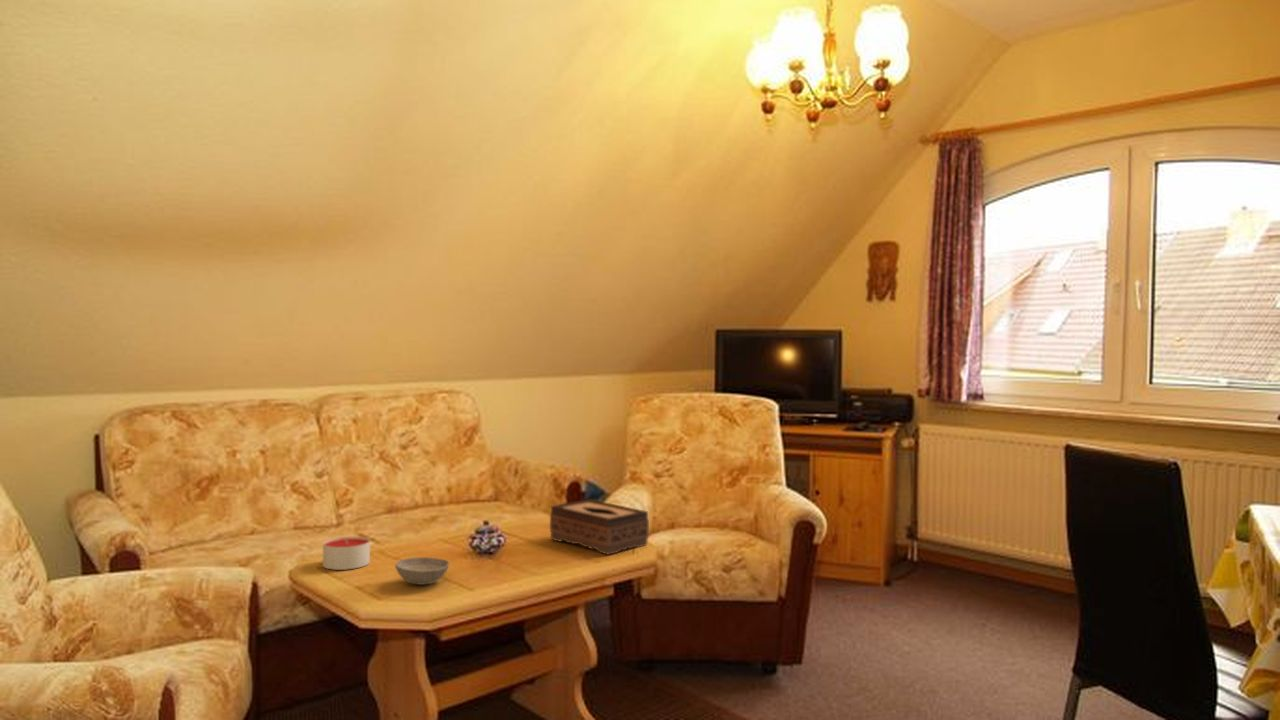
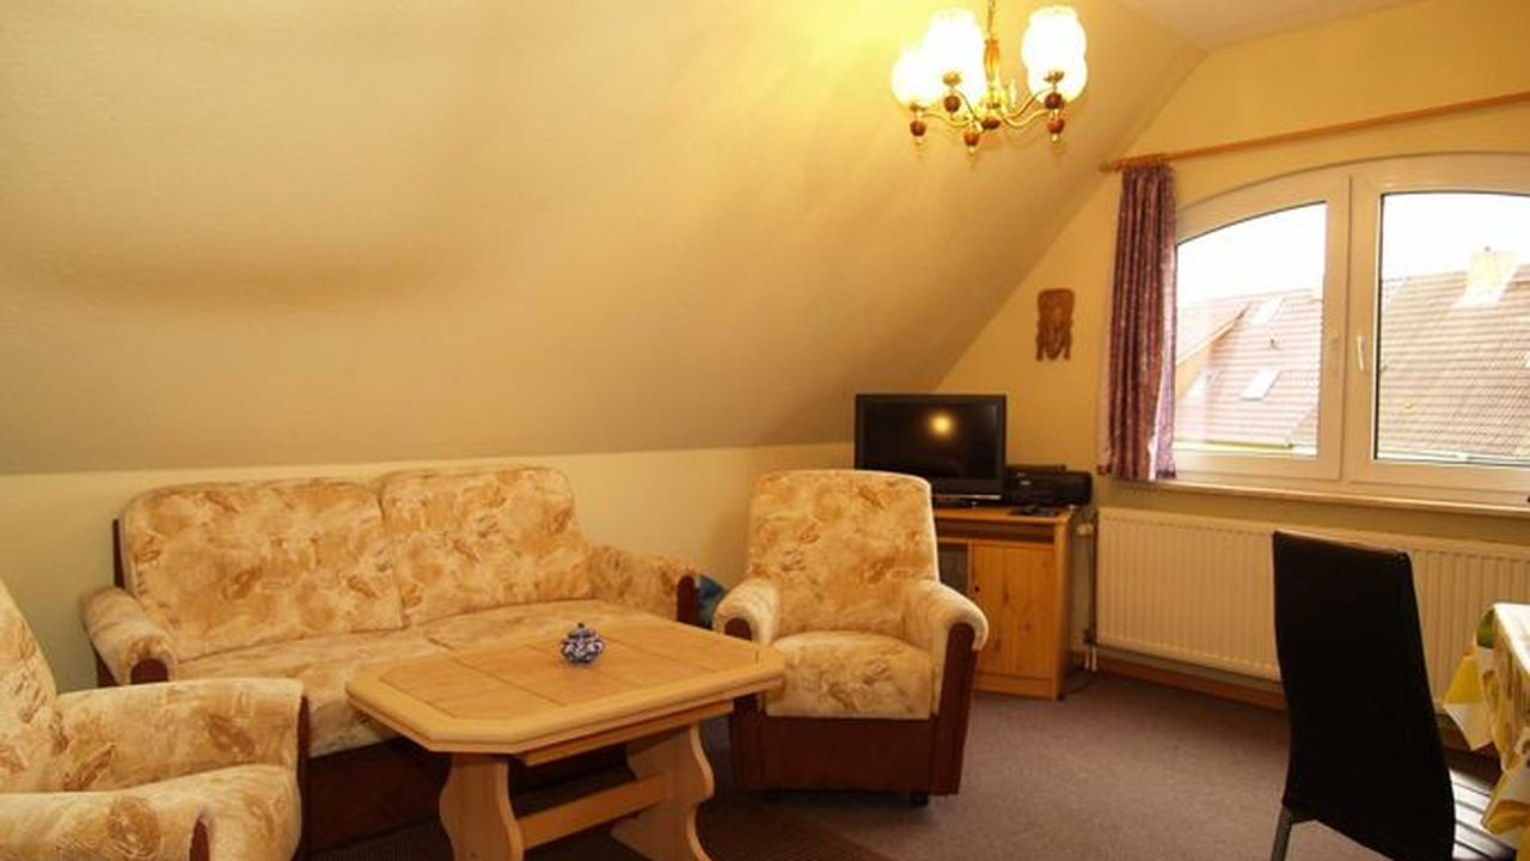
- candle [322,536,371,571]
- tissue box [549,498,650,556]
- bowl [394,556,450,586]
